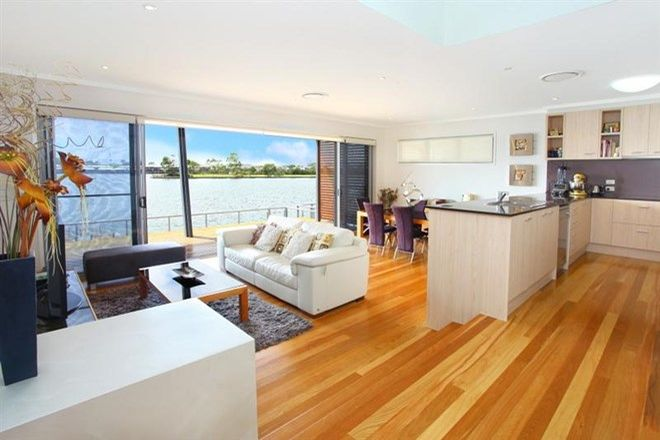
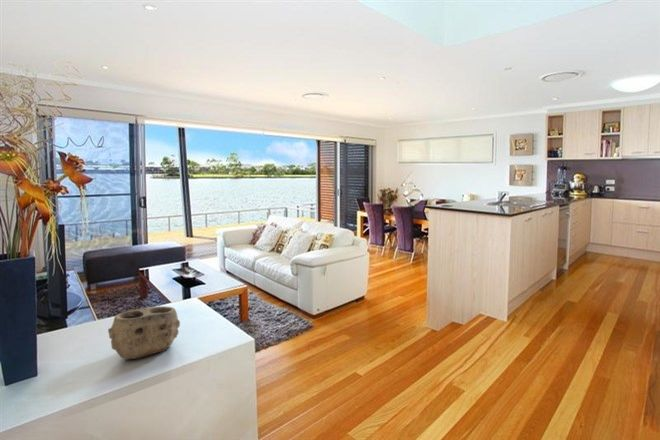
+ bowl [107,305,181,360]
